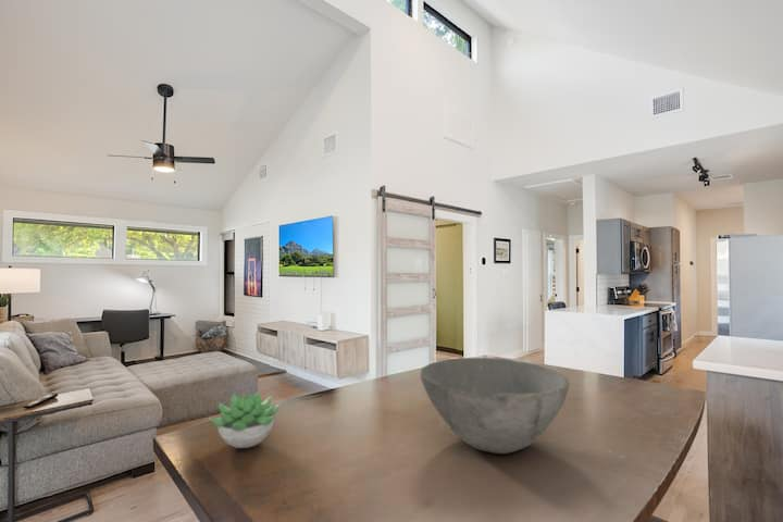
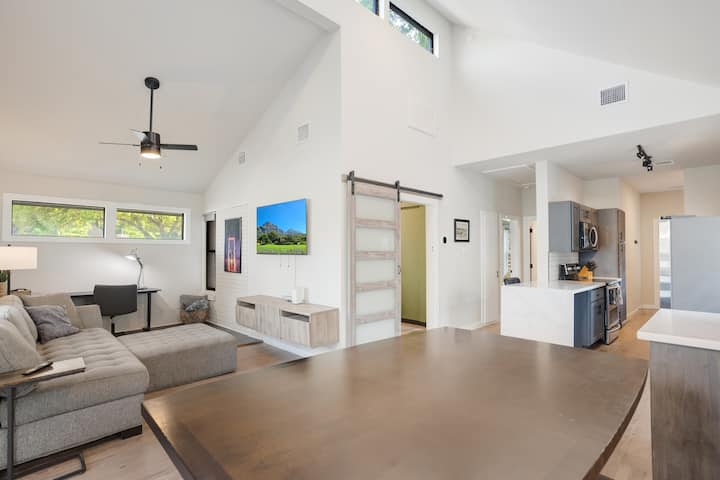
- bowl [419,357,570,455]
- succulent plant [208,390,282,449]
